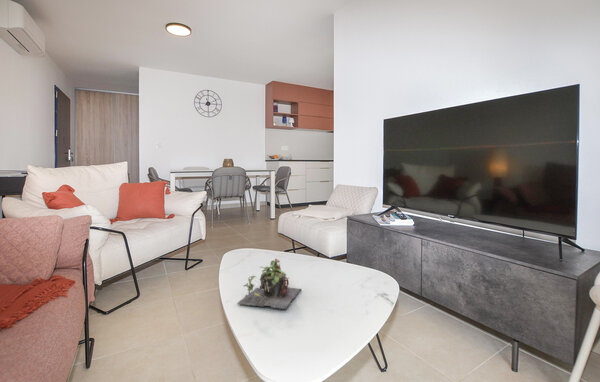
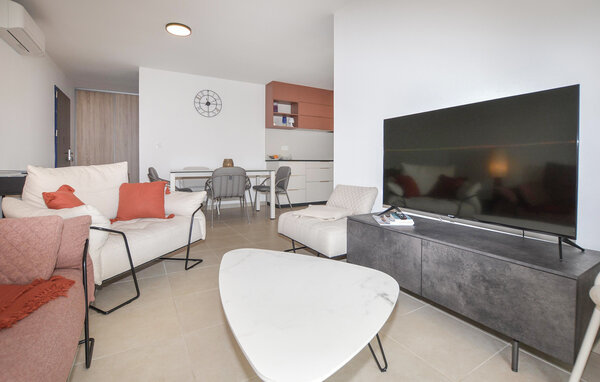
- plant [236,257,302,310]
